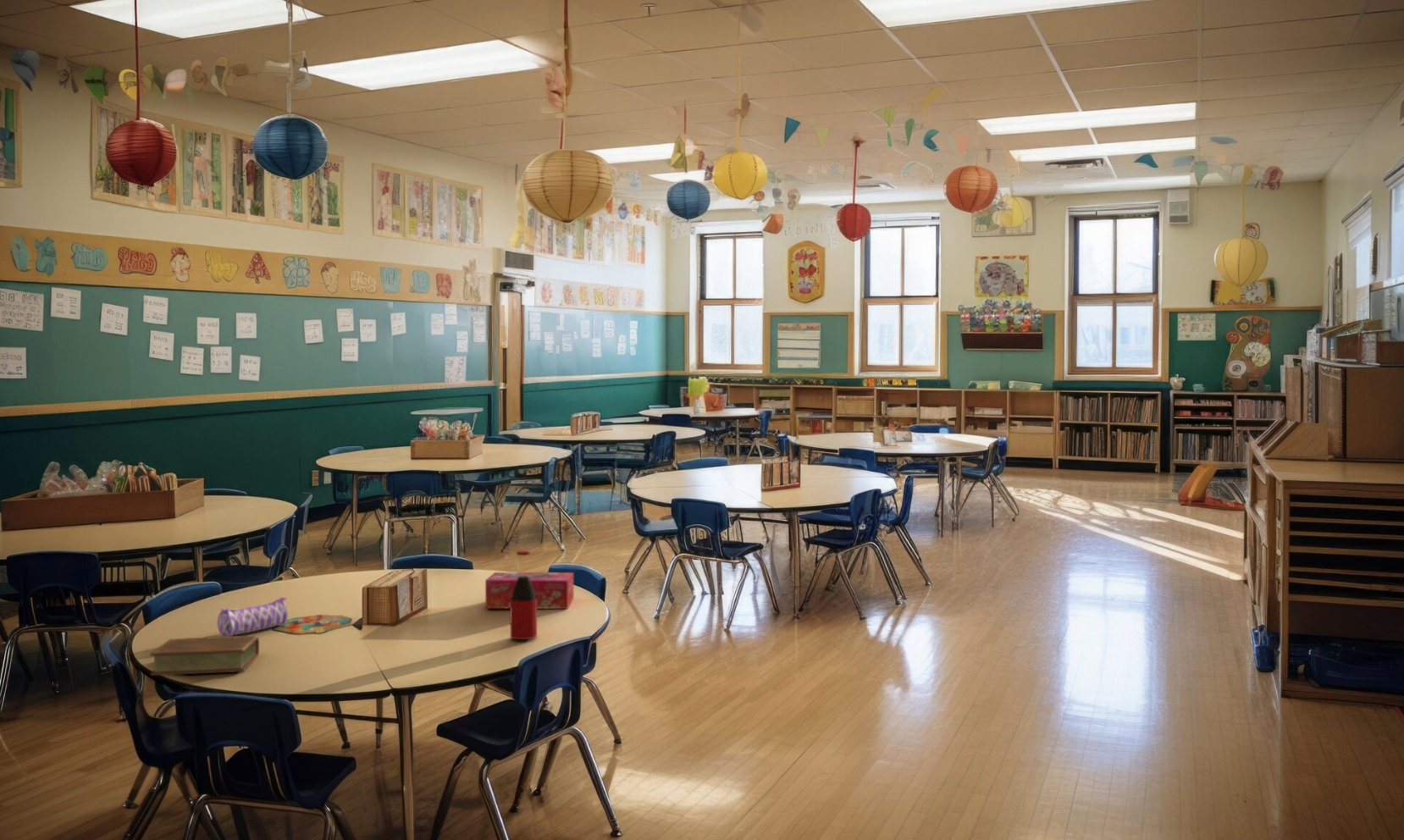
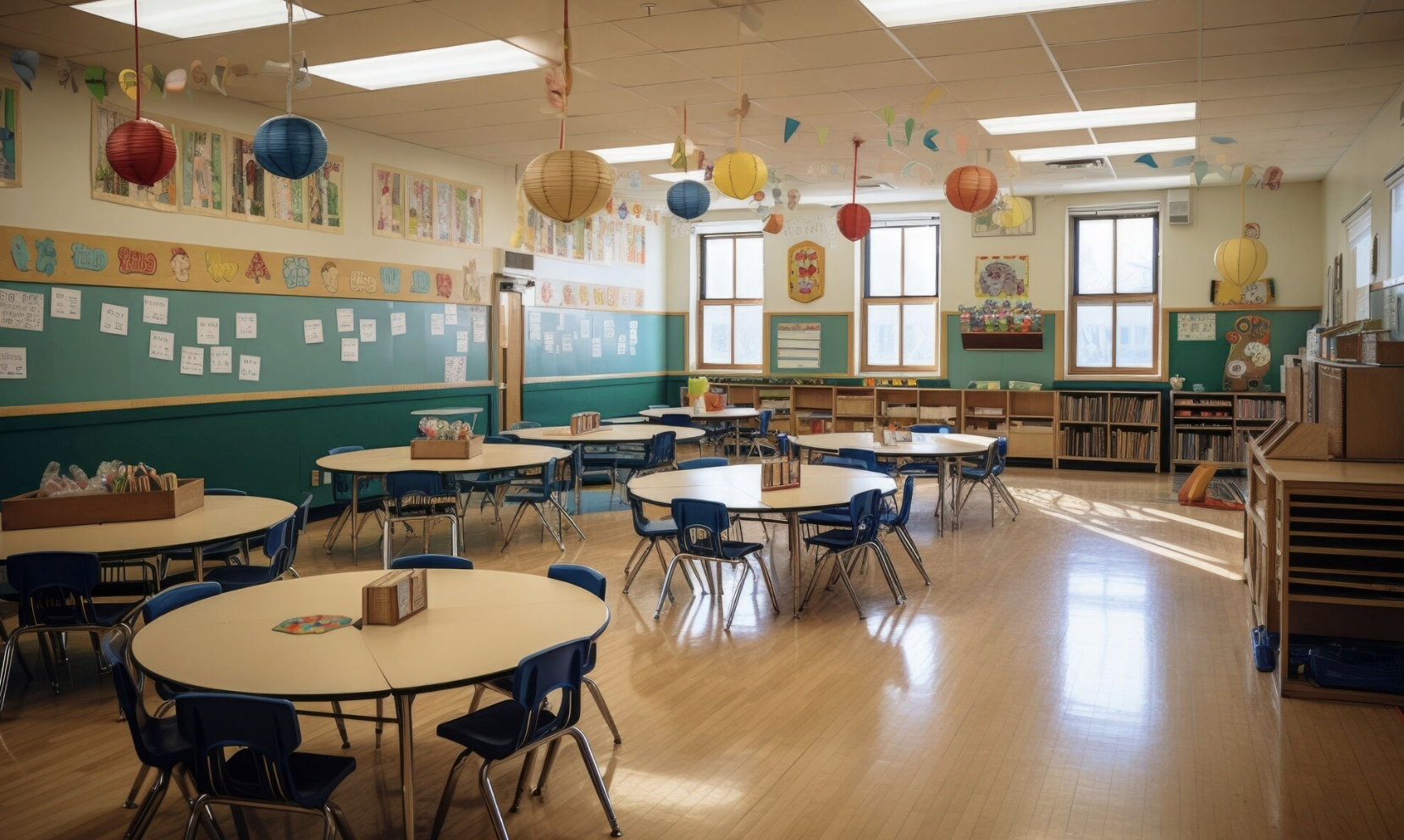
- pencil case [217,596,289,637]
- bottle [510,550,538,640]
- book [149,634,260,677]
- tissue box [484,572,574,610]
